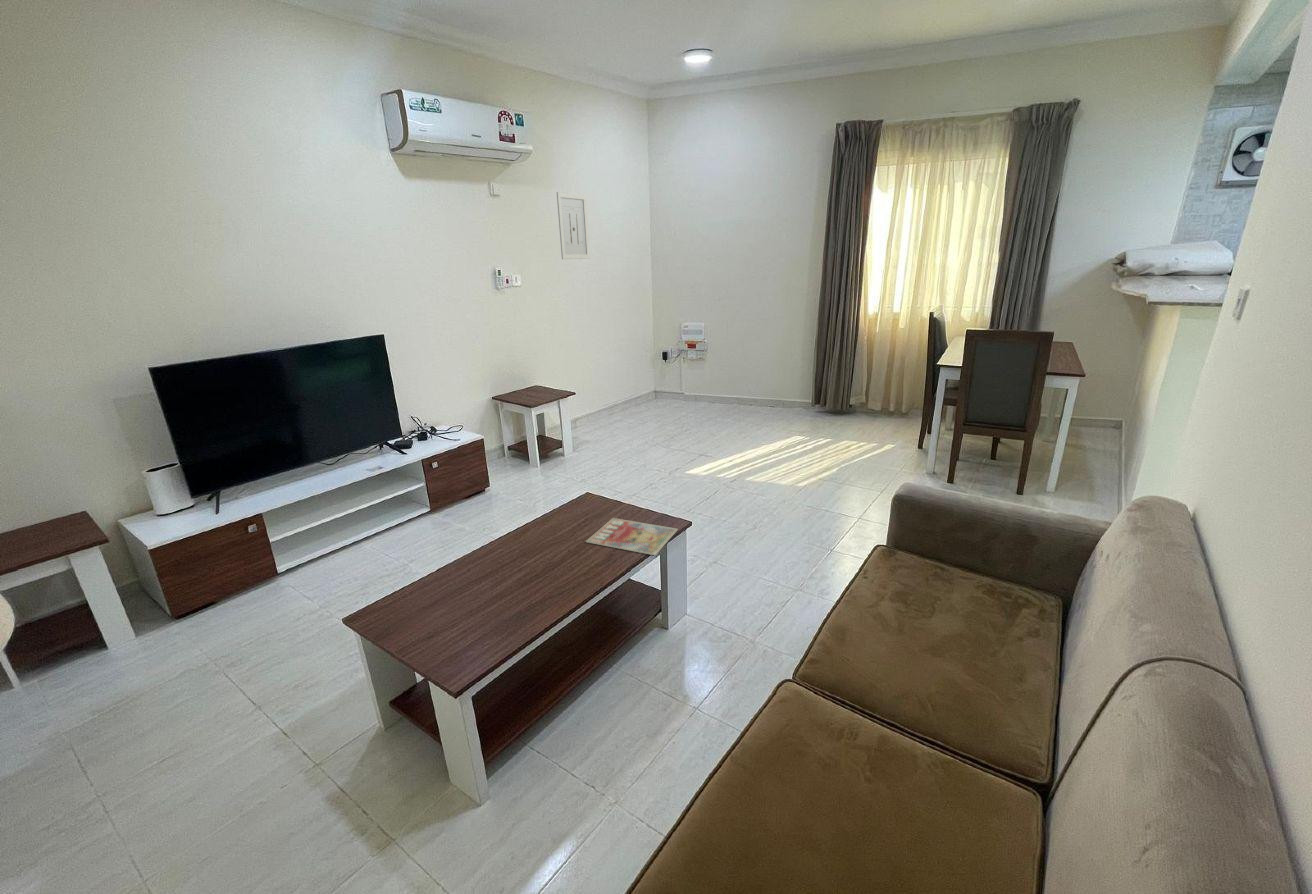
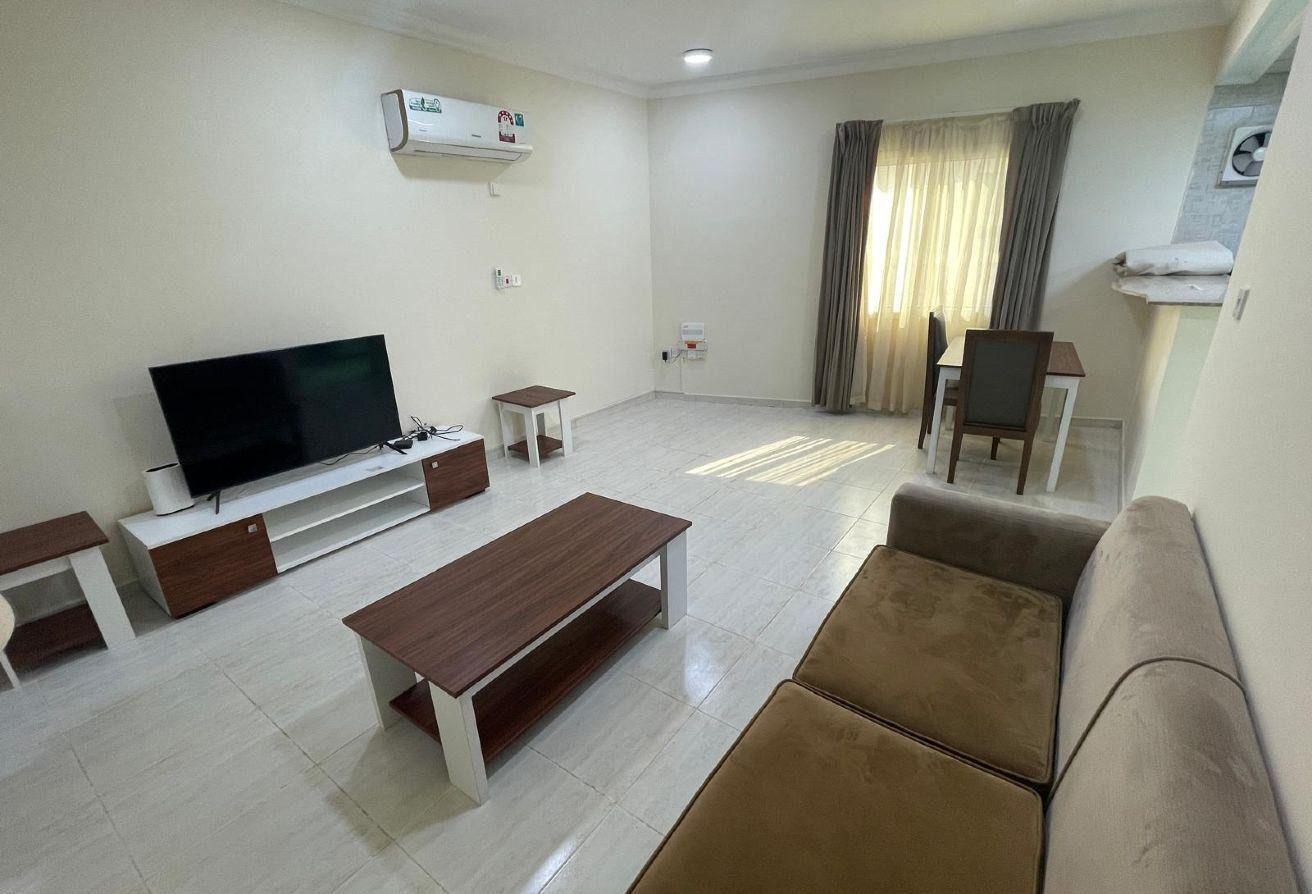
- magazine [584,517,679,556]
- wall art [556,191,591,260]
